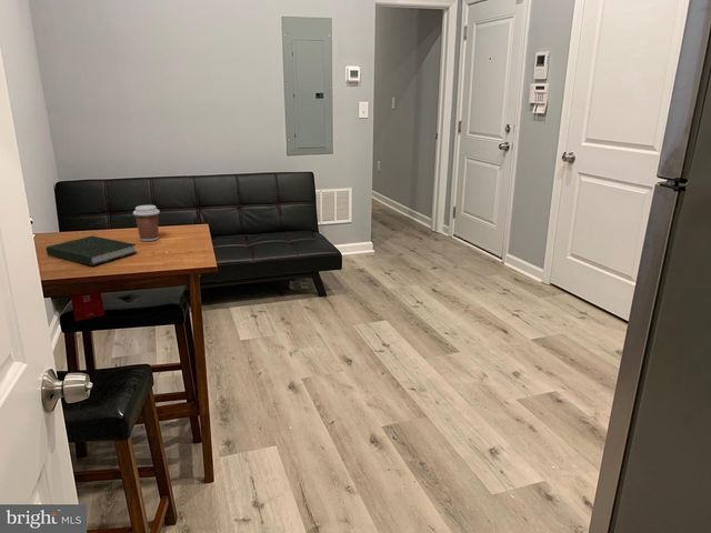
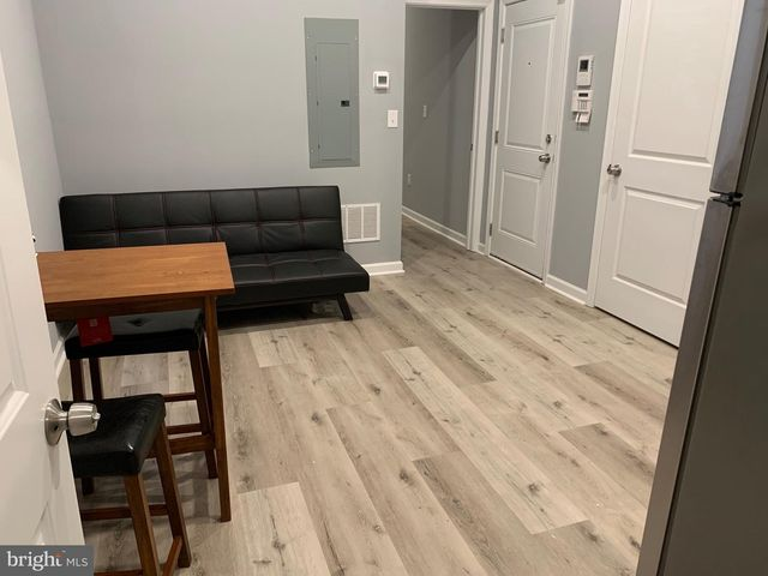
- coffee cup [132,204,161,242]
- book [46,235,138,266]
